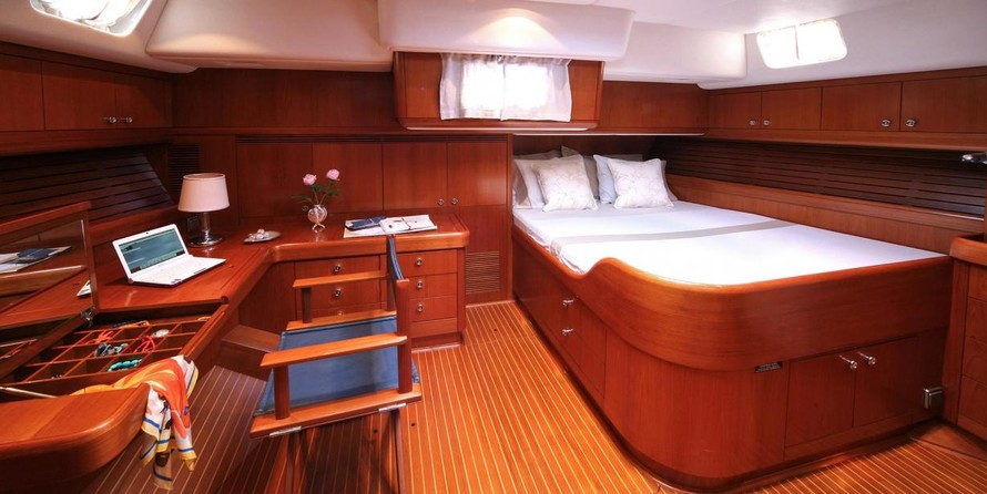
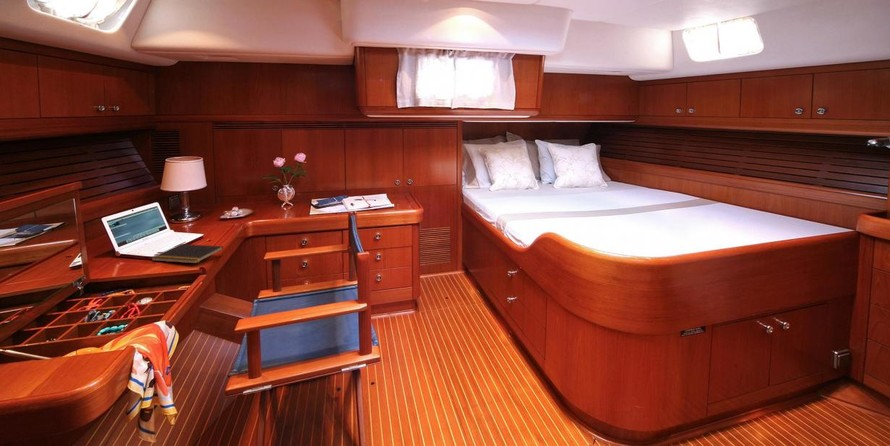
+ notepad [150,243,224,264]
